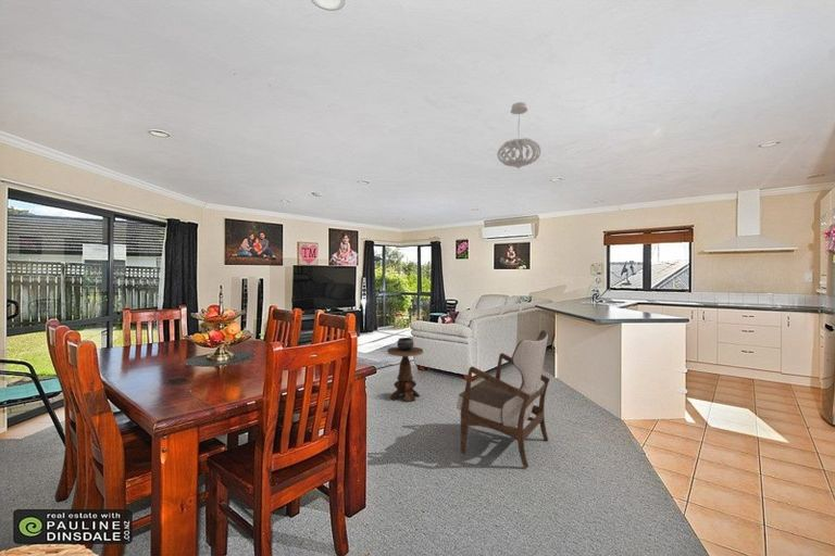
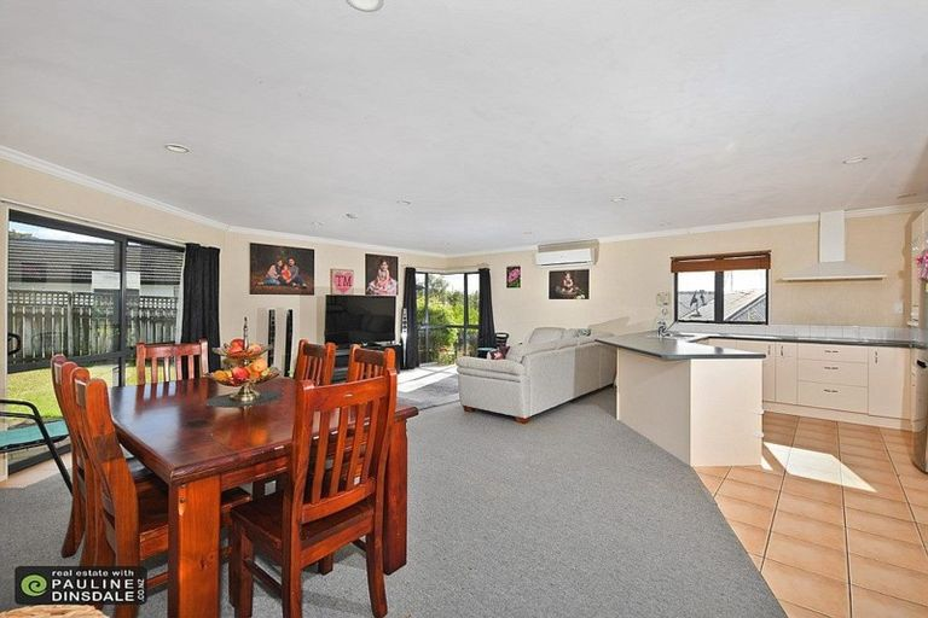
- pendant light [496,101,541,169]
- side table [386,337,424,403]
- armchair [456,329,551,468]
